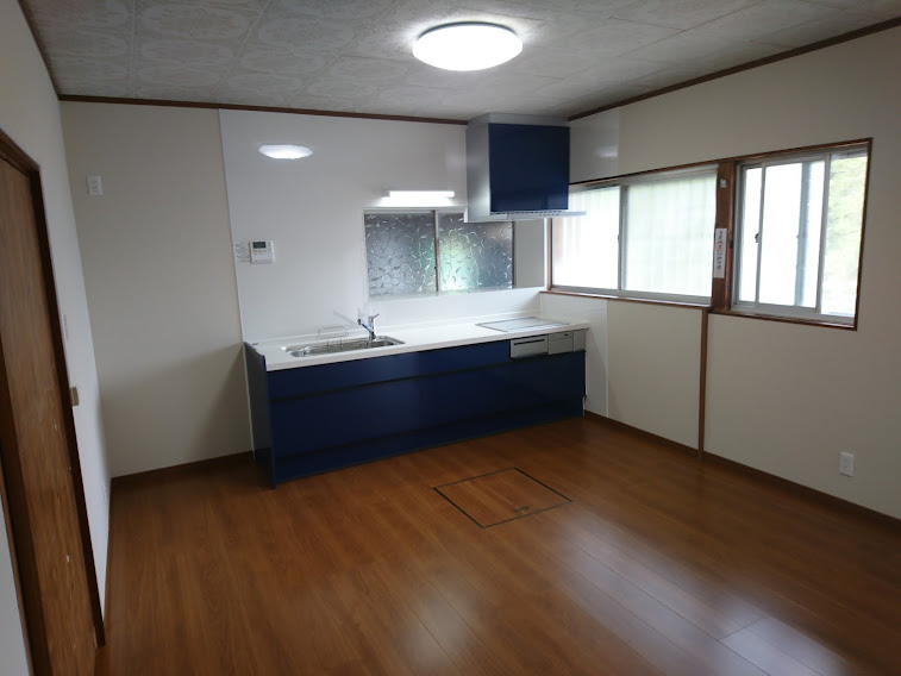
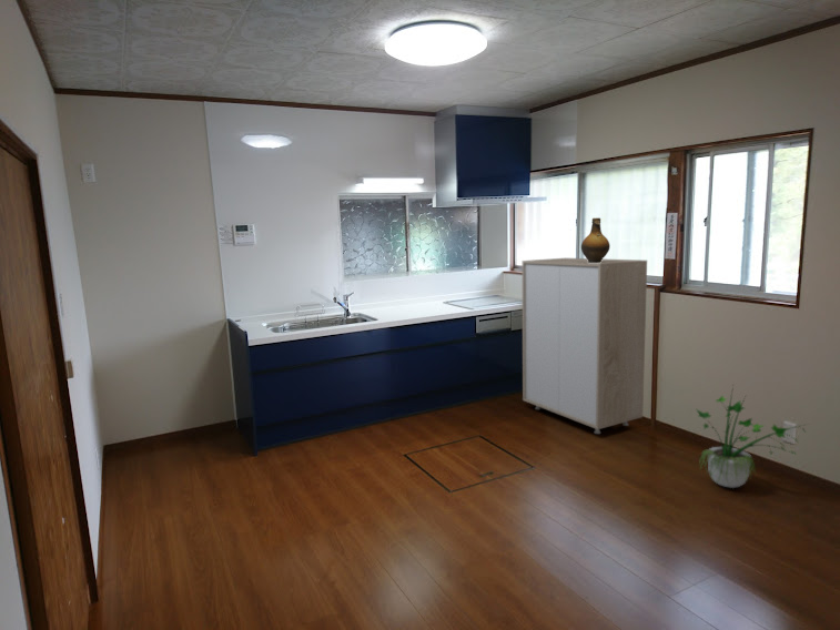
+ potted plant [695,385,809,489]
+ ceramic jug [580,217,611,263]
+ storage cabinet [522,257,648,435]
